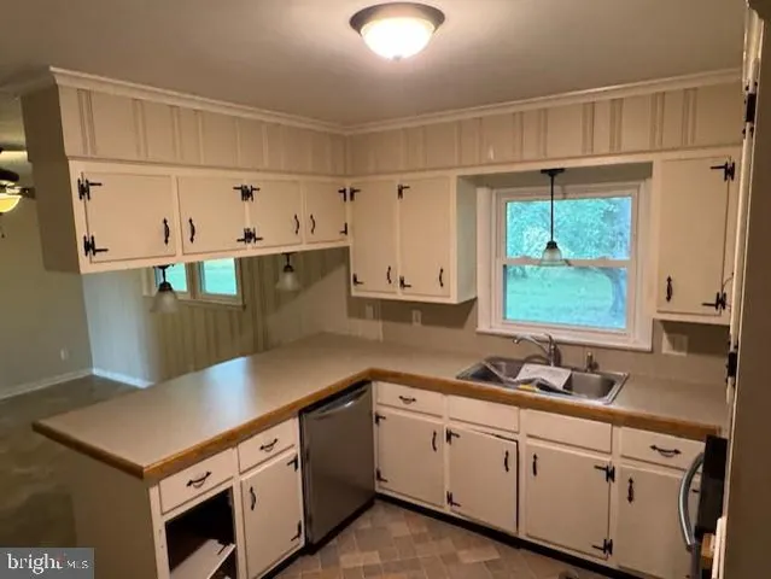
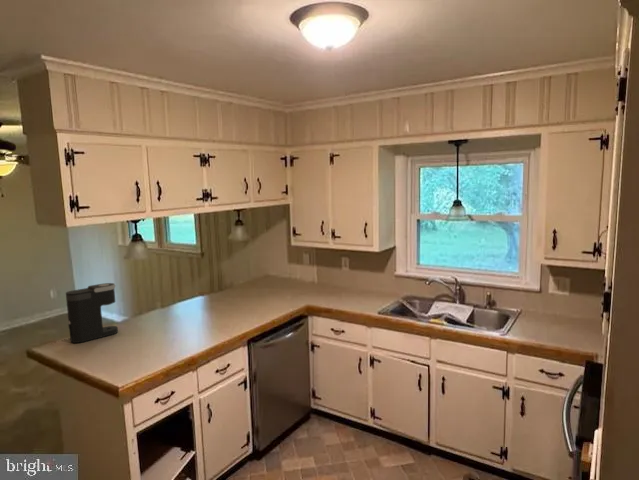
+ coffee maker [65,282,119,344]
